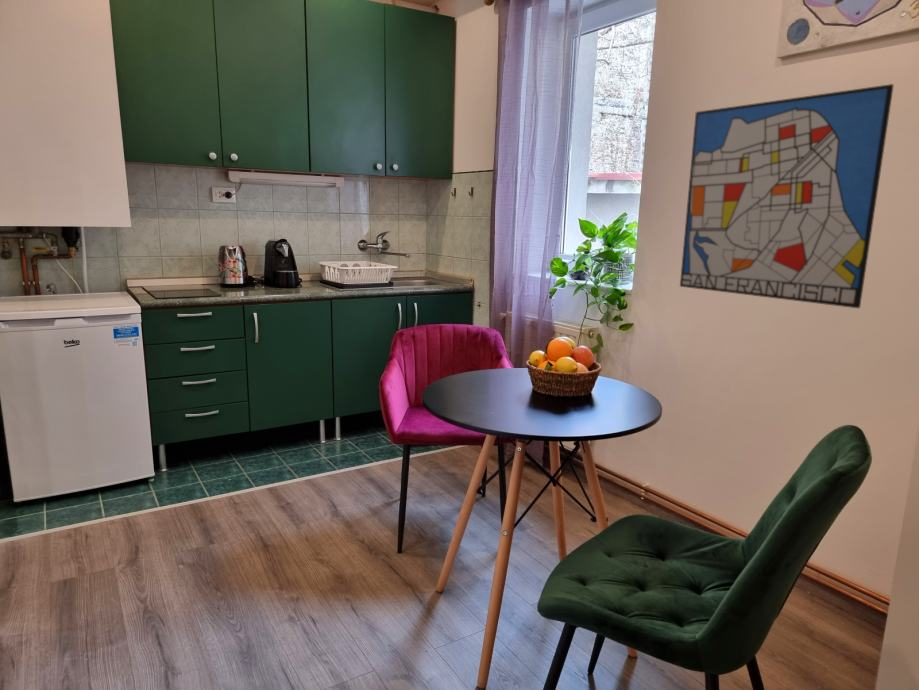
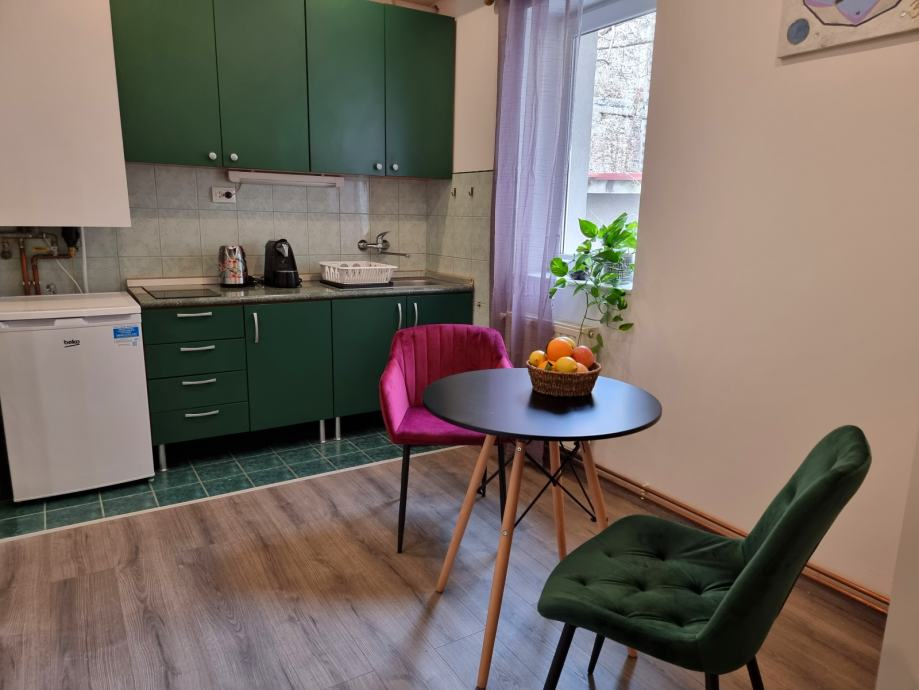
- wall art [679,83,895,309]
